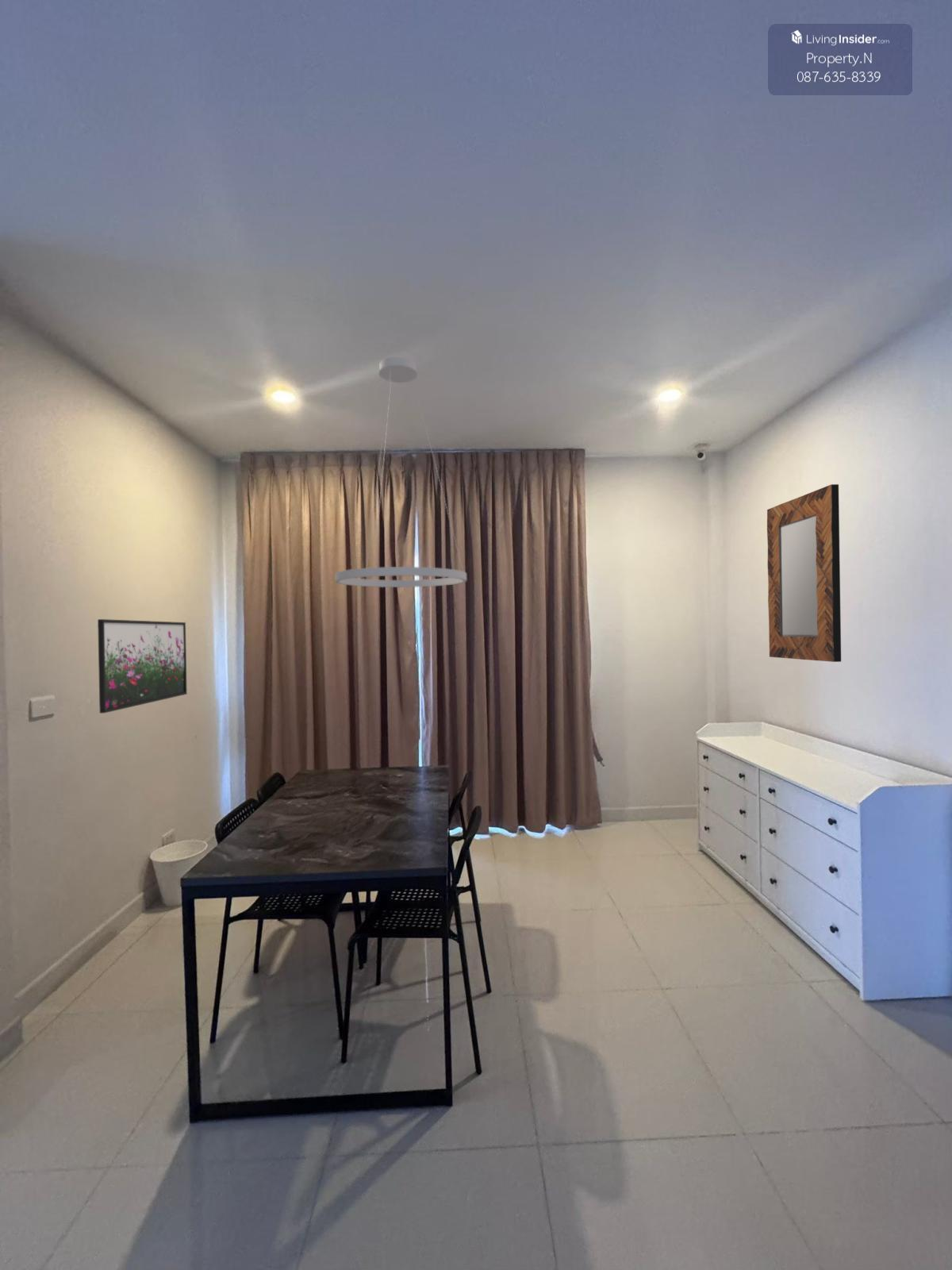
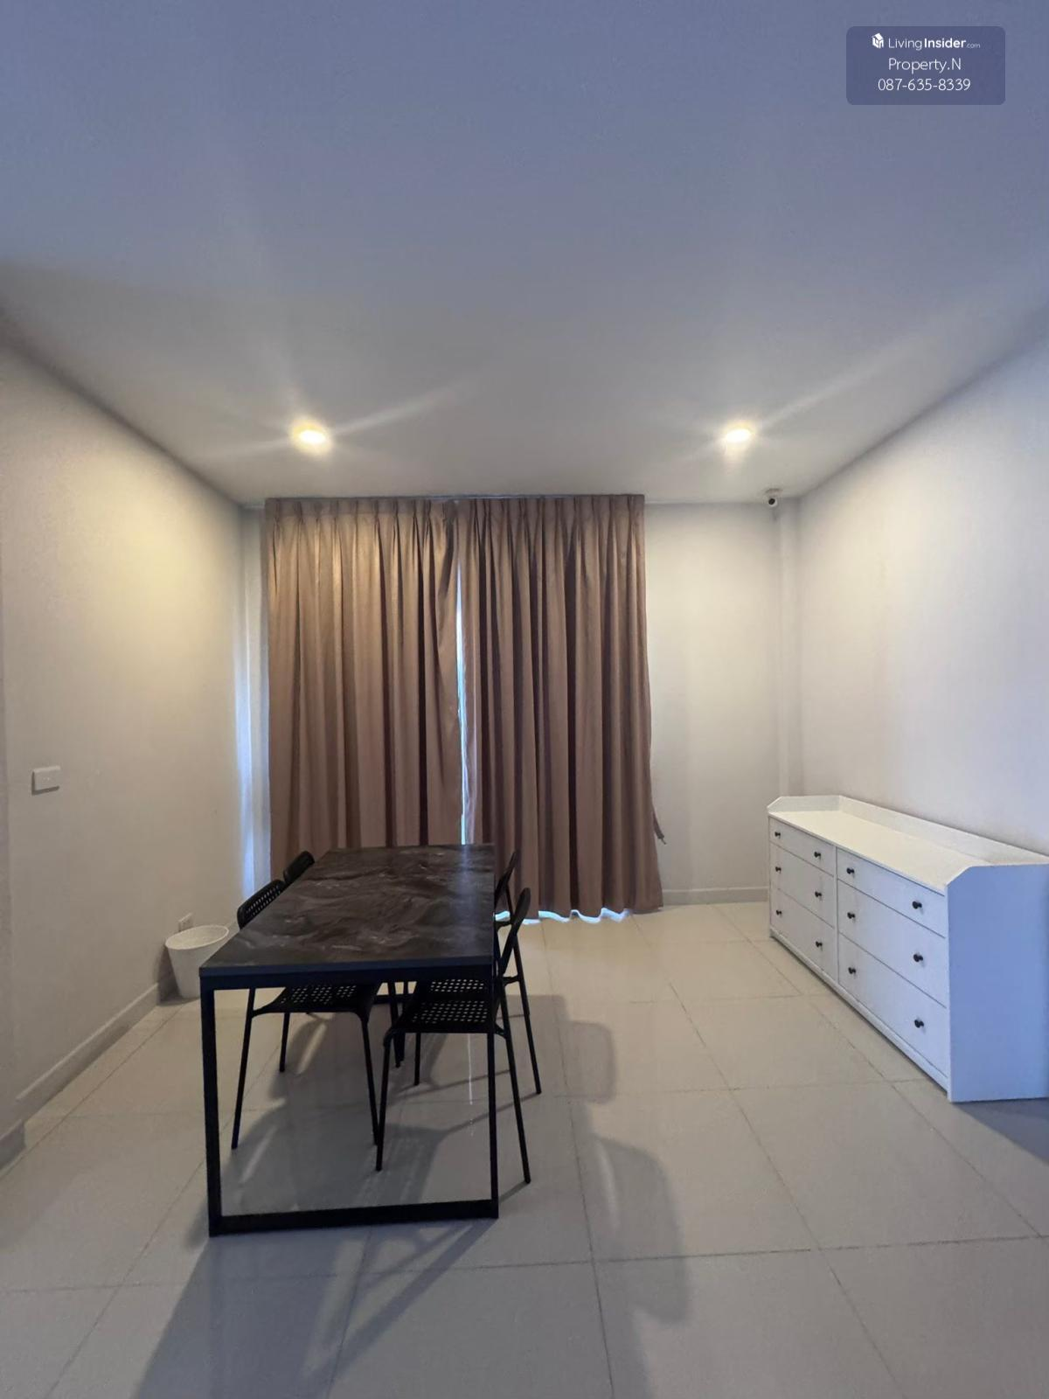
- pendant light [334,356,467,588]
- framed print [97,618,188,714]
- home mirror [766,483,842,663]
